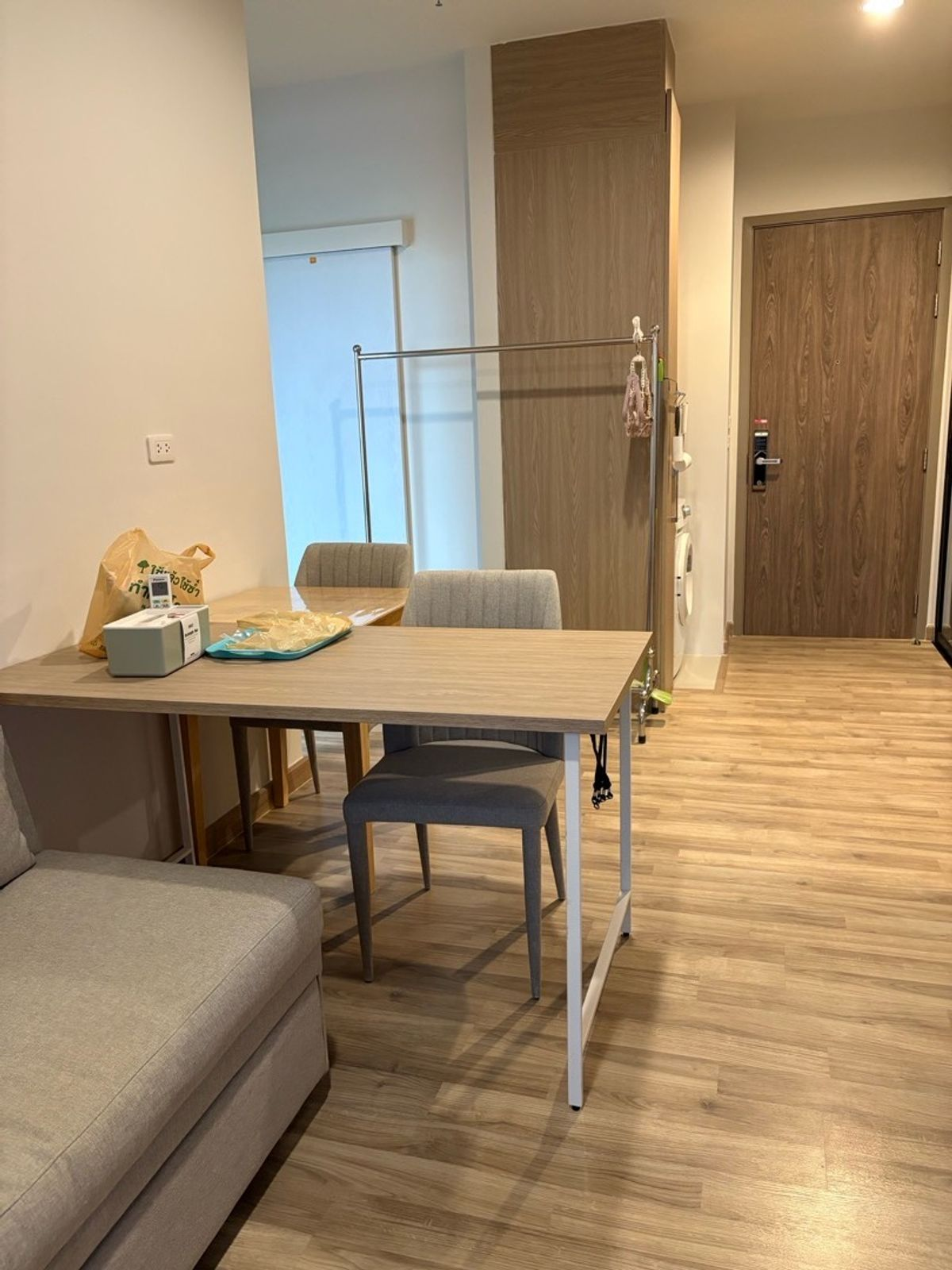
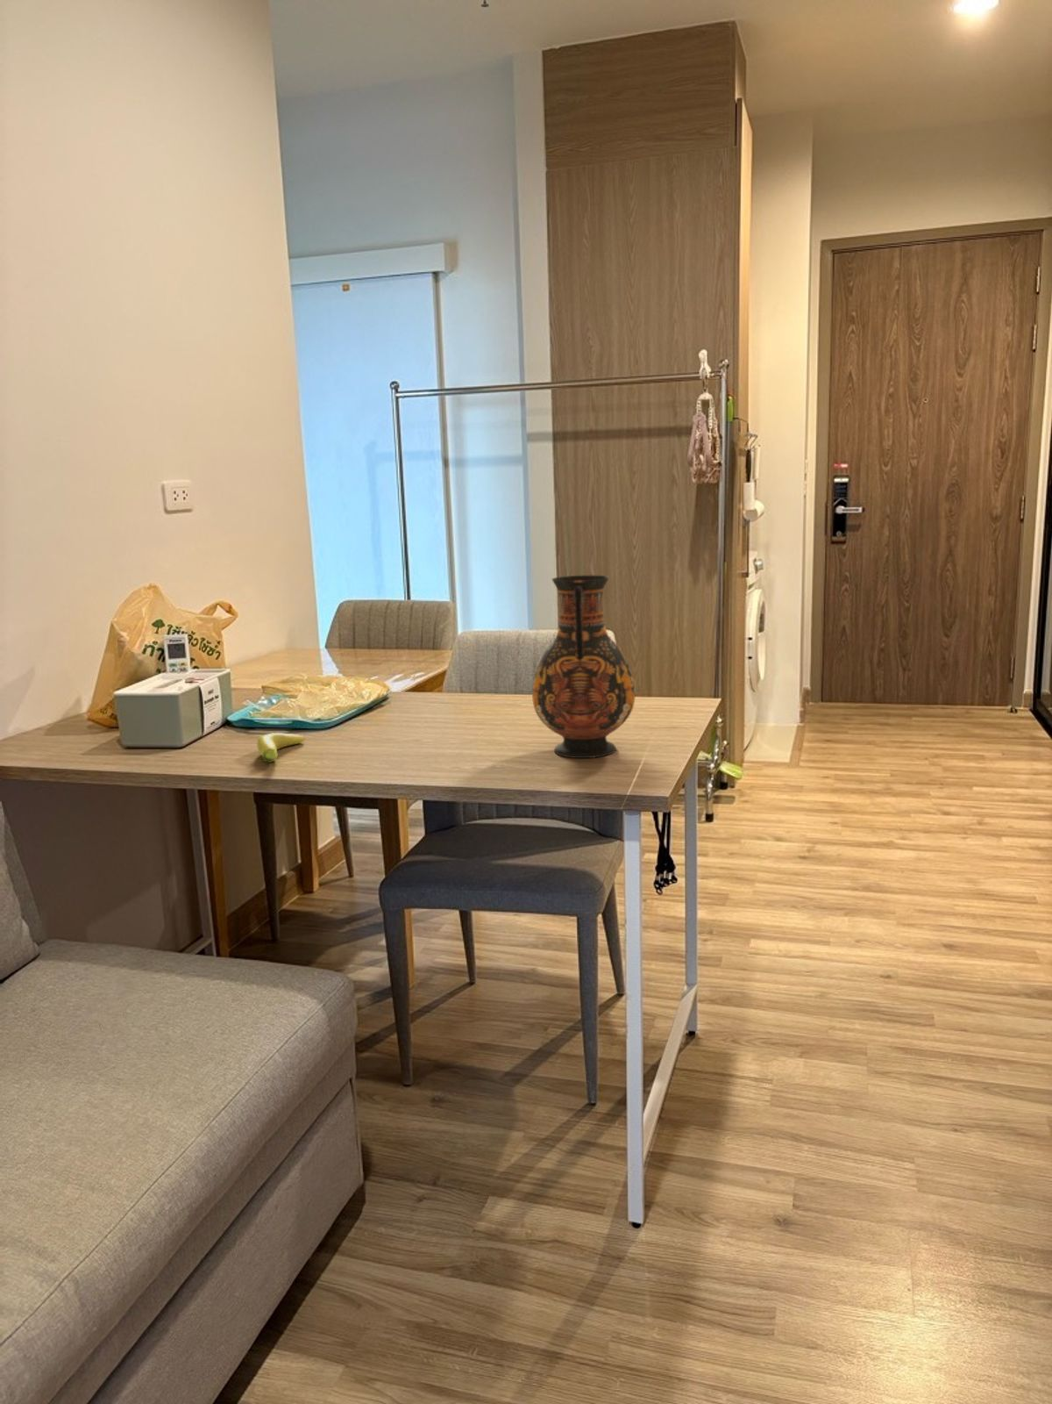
+ vase [532,575,637,759]
+ banana [256,732,306,764]
